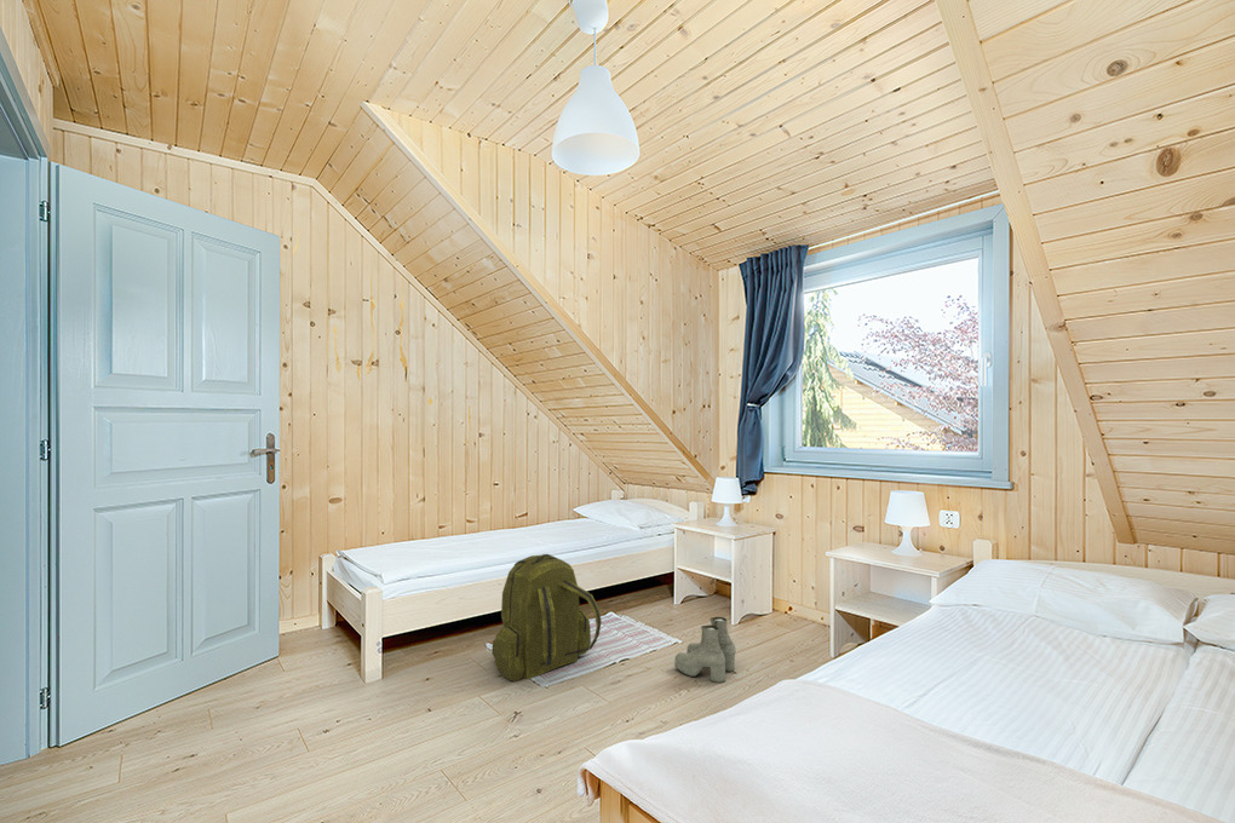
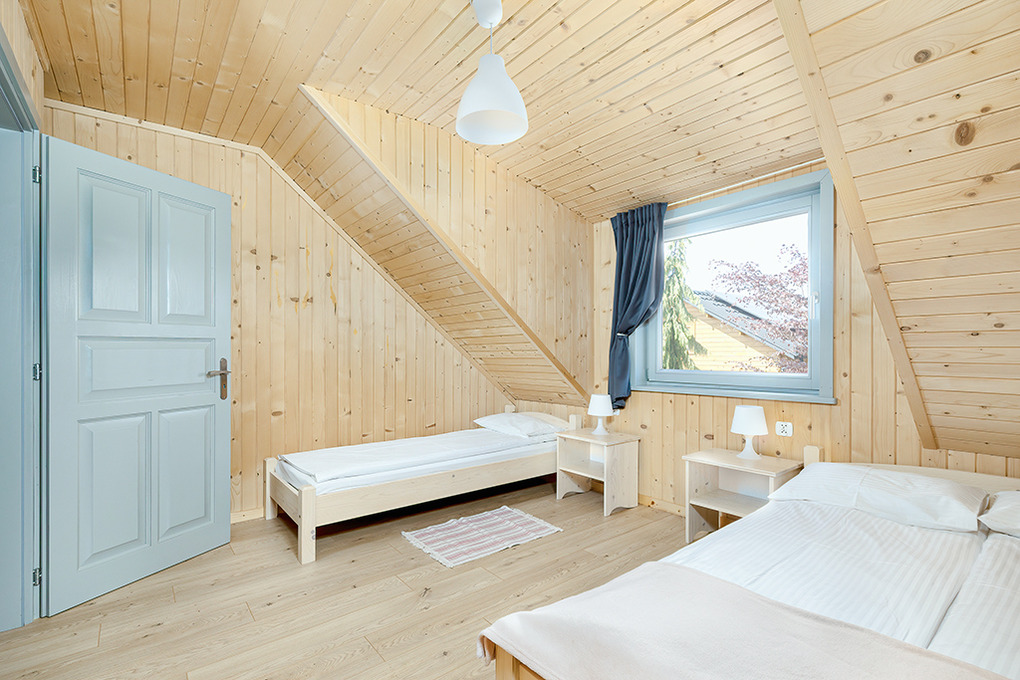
- boots [673,616,736,684]
- backpack [490,553,603,683]
